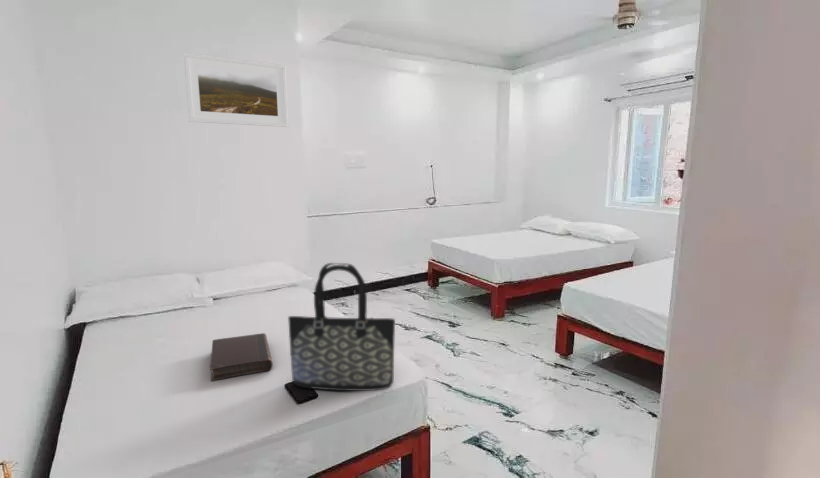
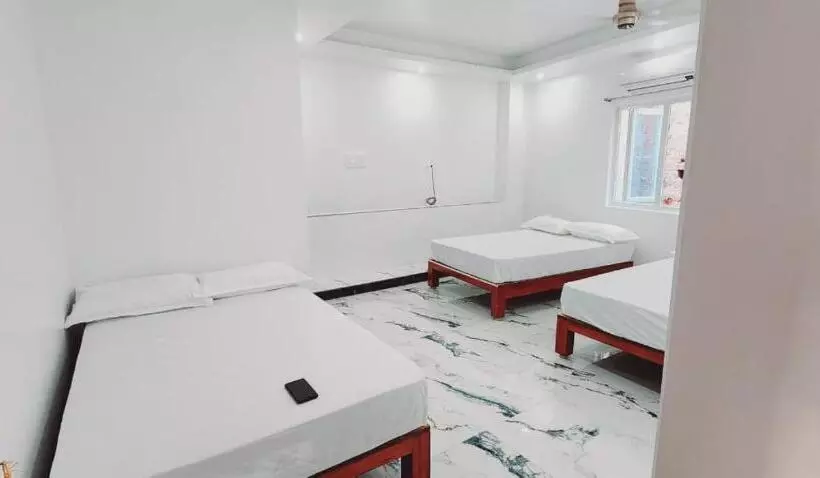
- book [209,332,274,382]
- tote bag [287,262,396,392]
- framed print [183,51,289,128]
